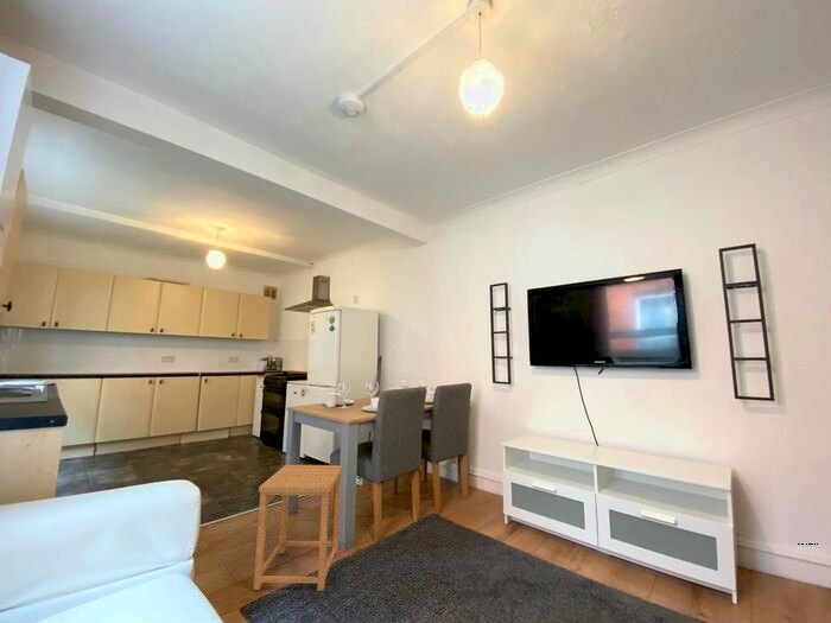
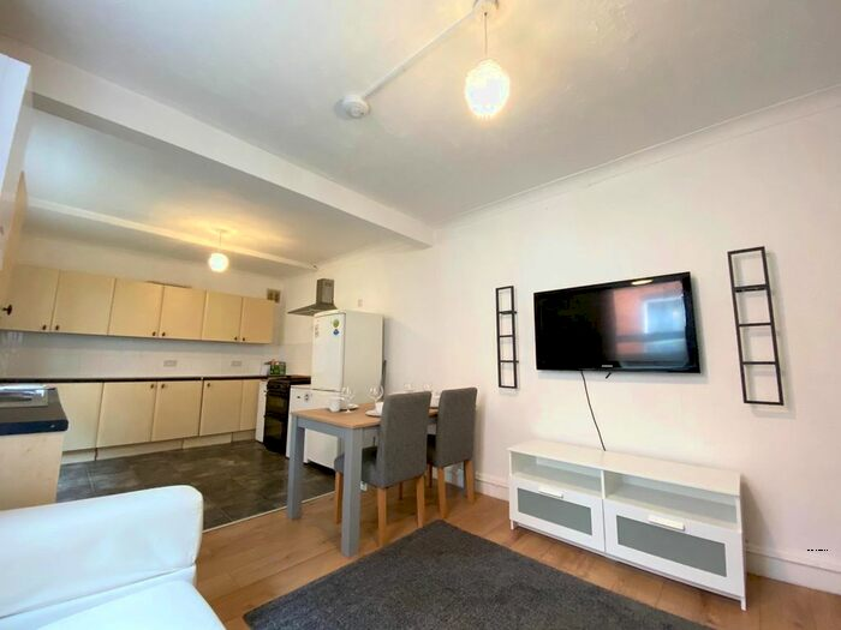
- side table [253,464,344,592]
